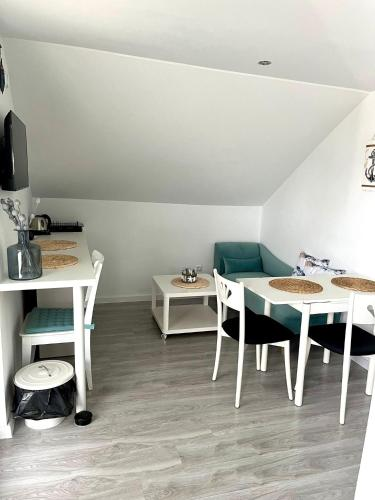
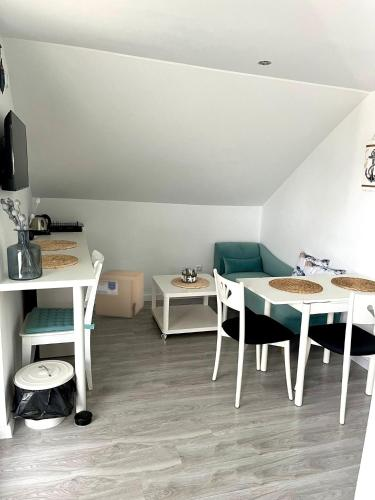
+ cardboard box [94,268,145,319]
